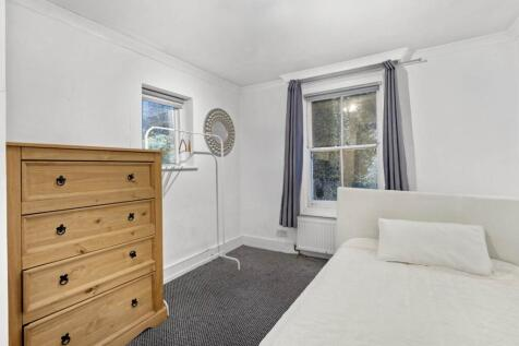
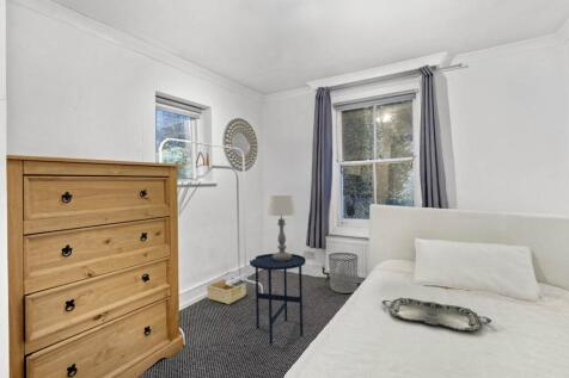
+ storage bin [204,278,247,305]
+ serving tray [380,297,492,333]
+ table lamp [265,194,298,261]
+ waste bin [328,252,359,295]
+ side table [249,253,307,346]
